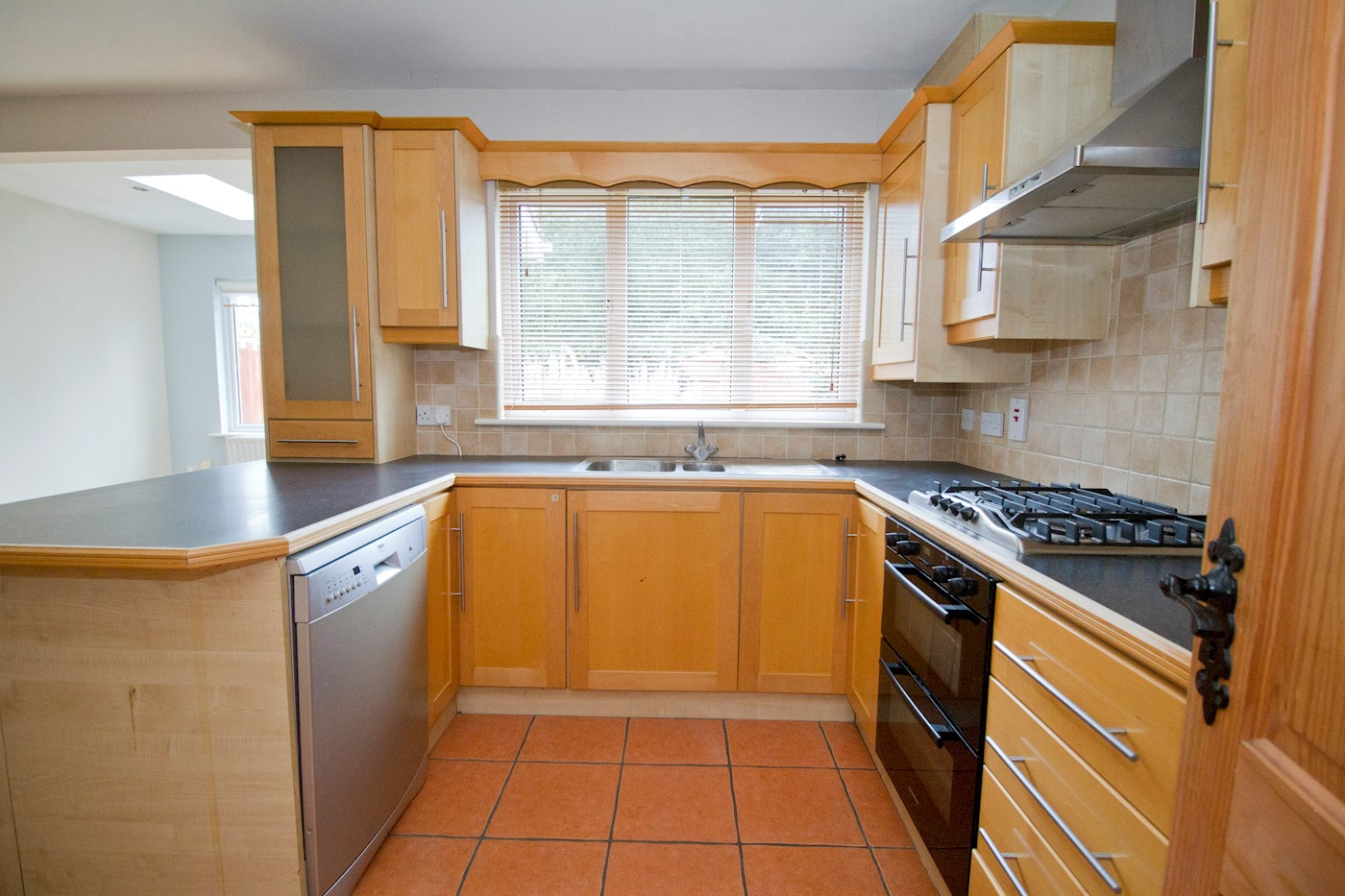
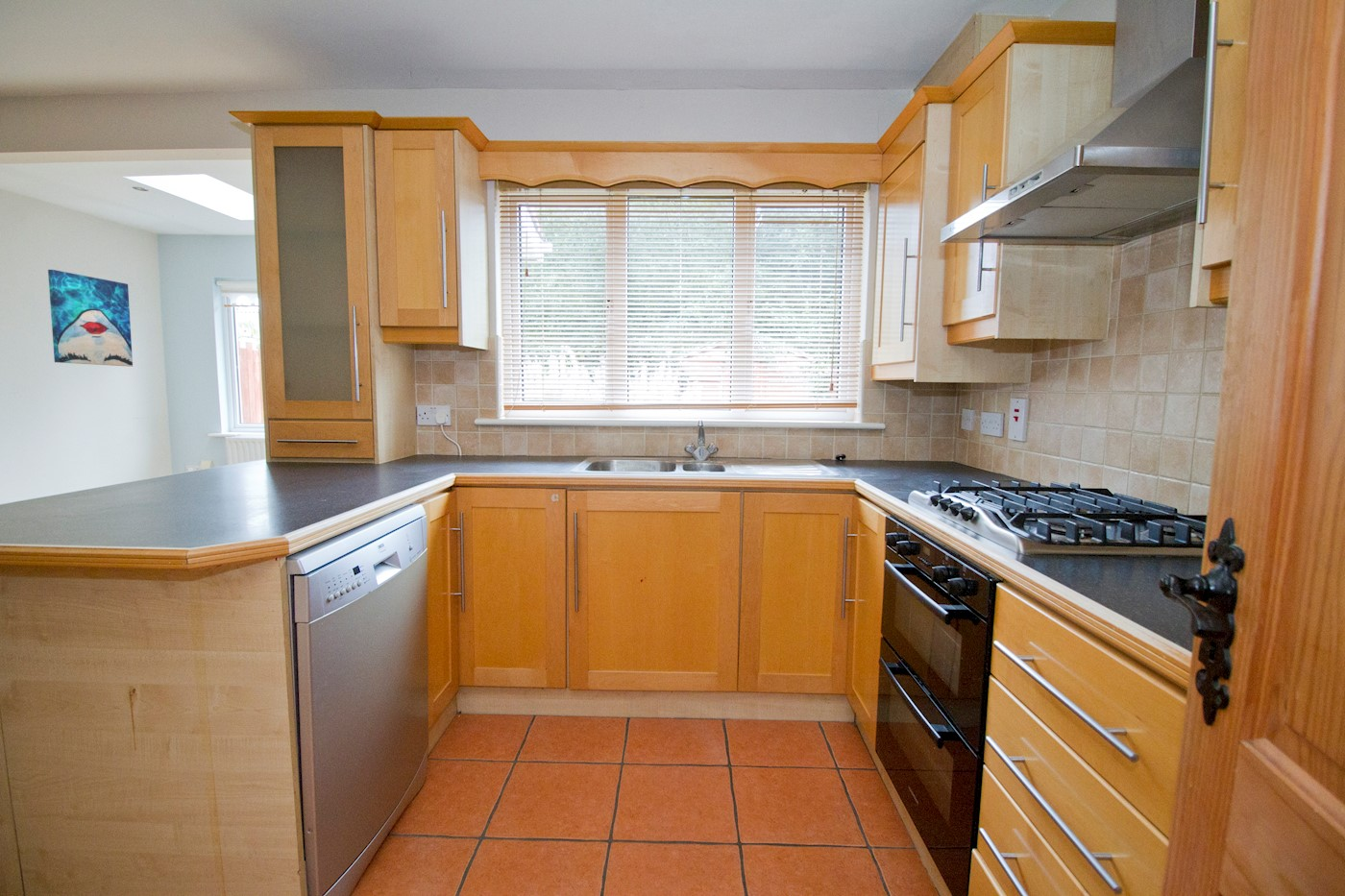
+ wall art [47,269,134,368]
